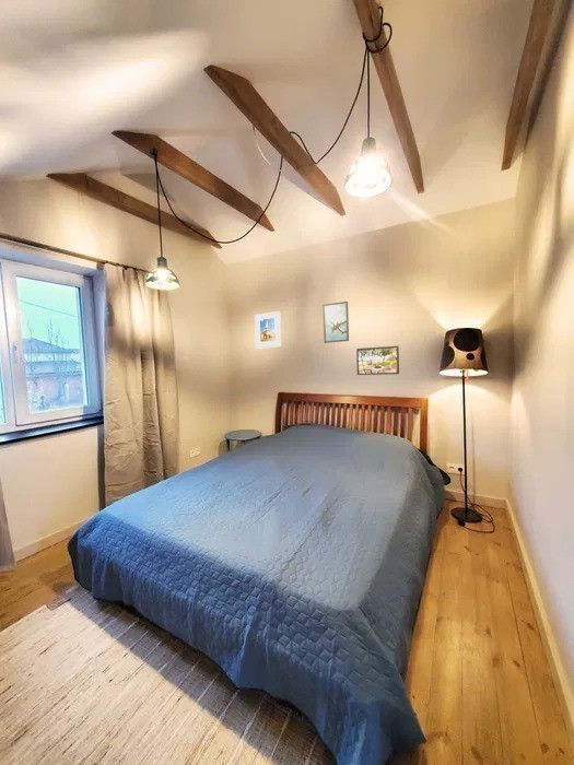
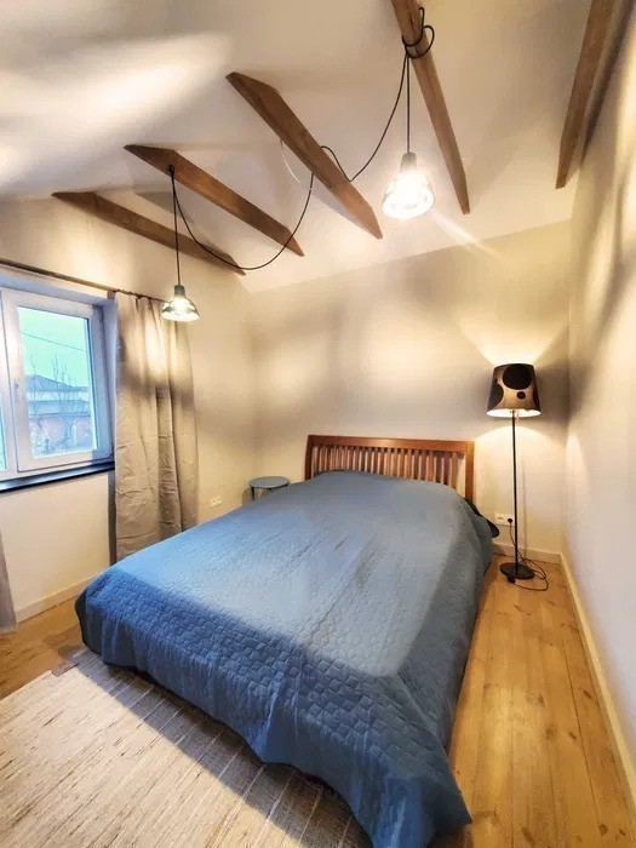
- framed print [355,345,400,376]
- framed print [323,301,350,344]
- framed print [254,310,282,350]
